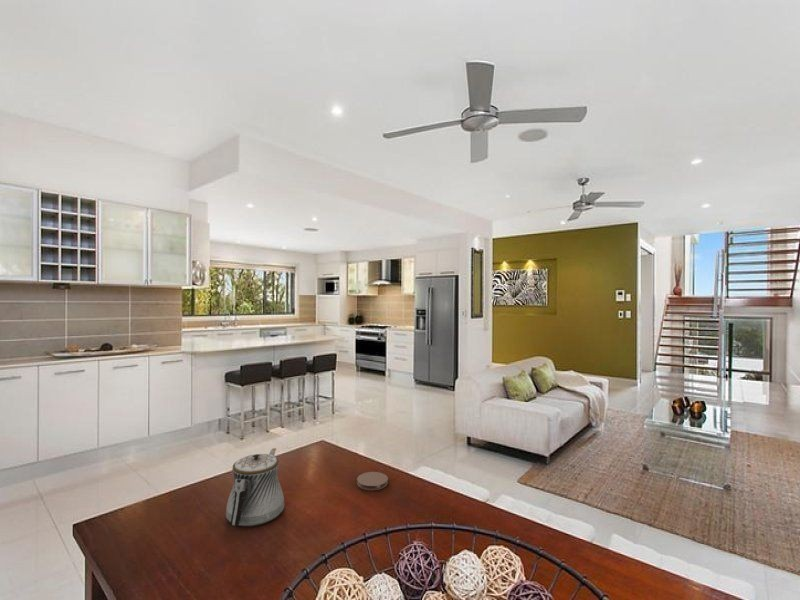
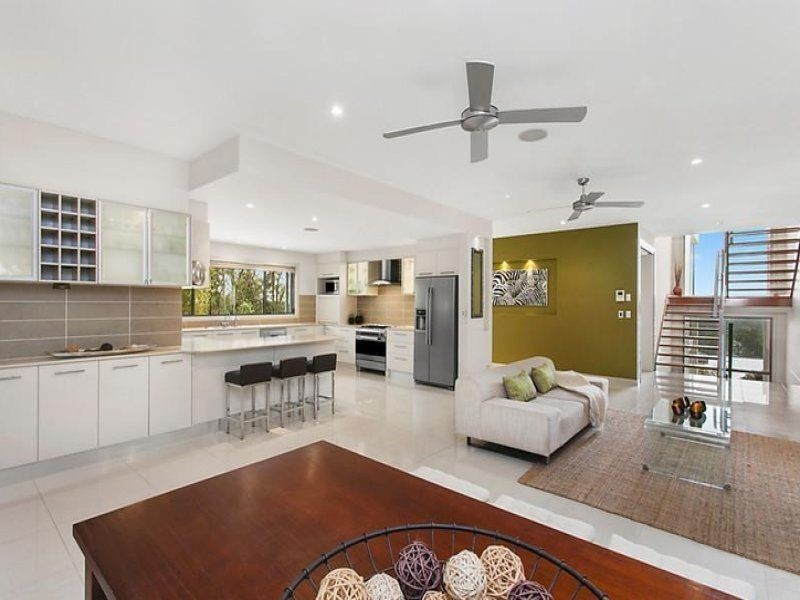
- coaster [356,471,389,491]
- teapot [225,447,286,527]
